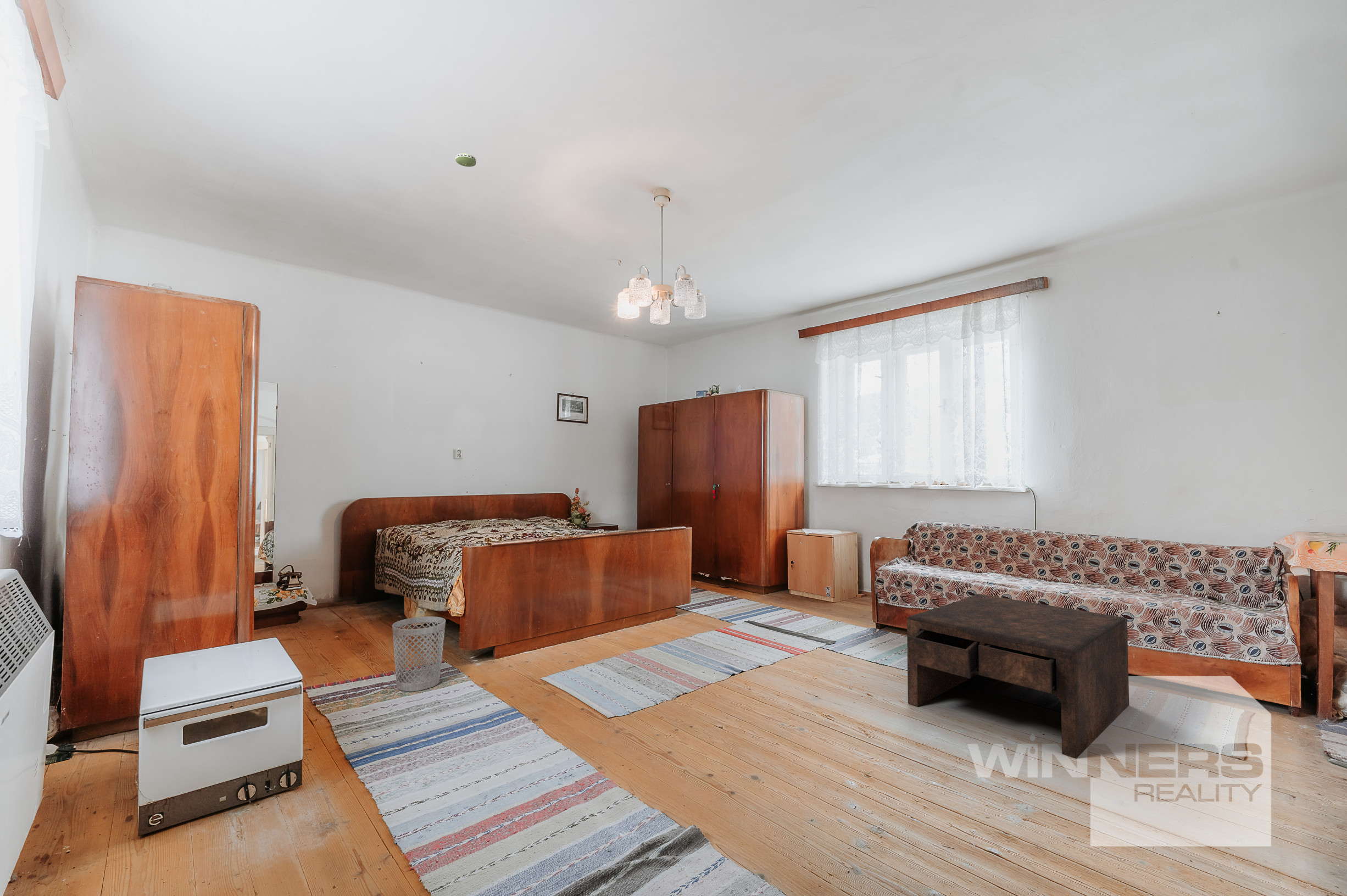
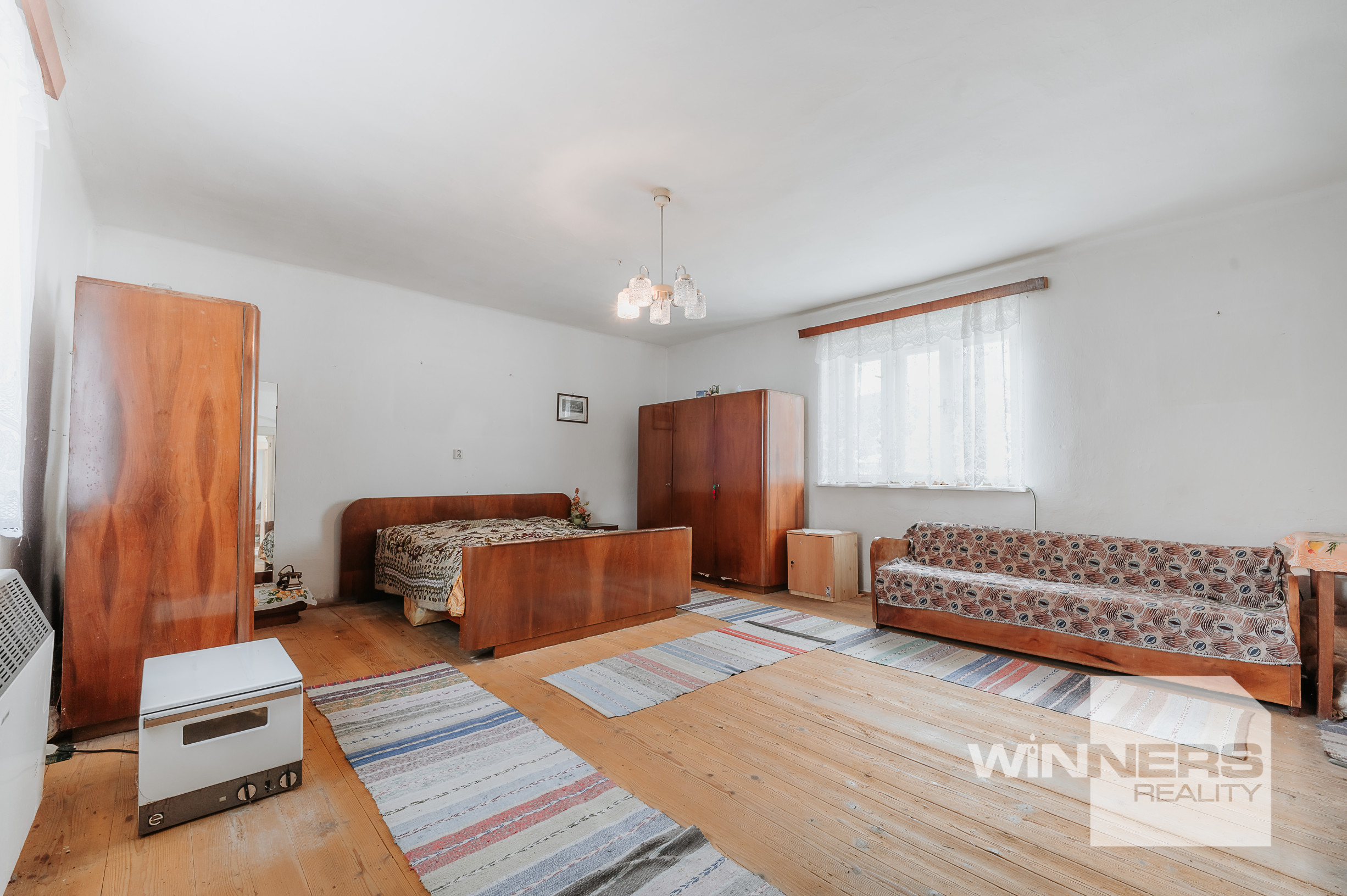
- smoke detector [455,153,477,168]
- coffee table [906,593,1129,759]
- wastebasket [392,616,446,692]
